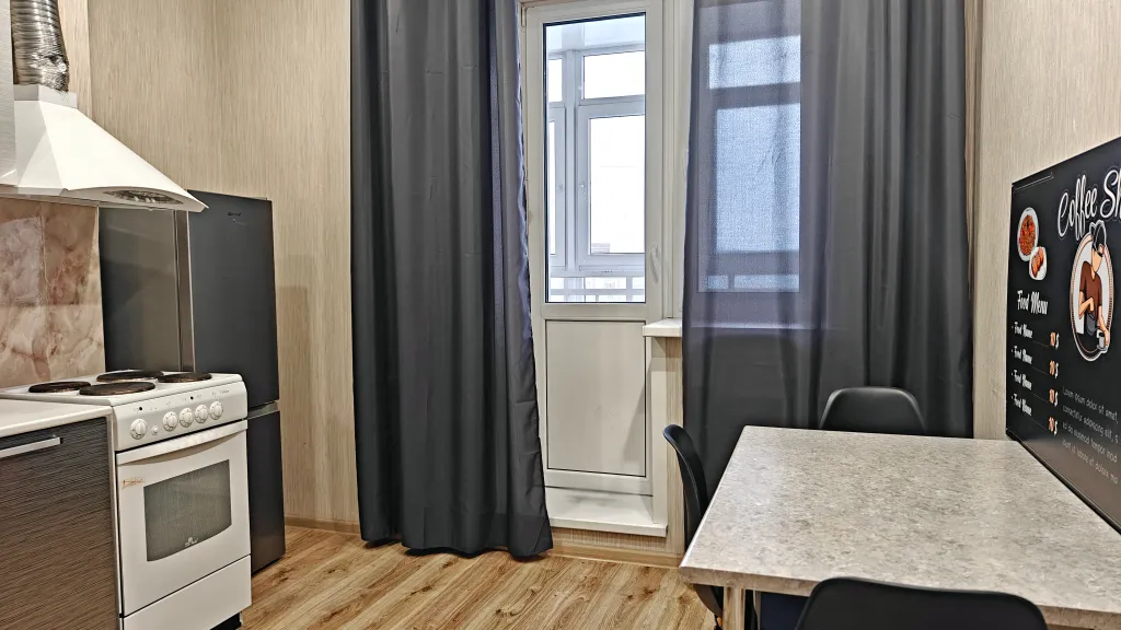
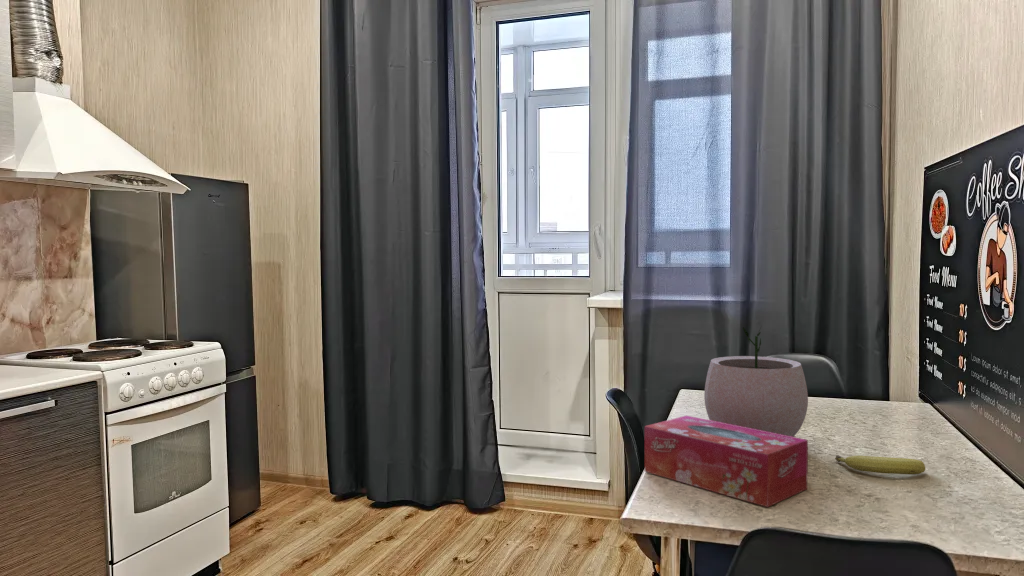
+ tissue box [644,415,809,508]
+ plant pot [703,325,809,437]
+ fruit [834,454,926,475]
